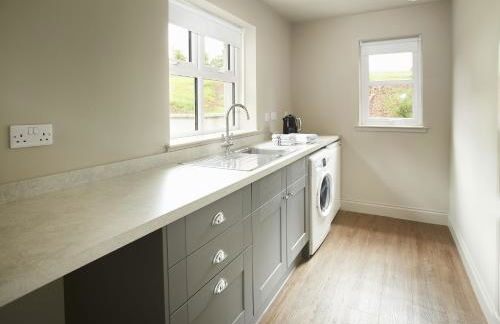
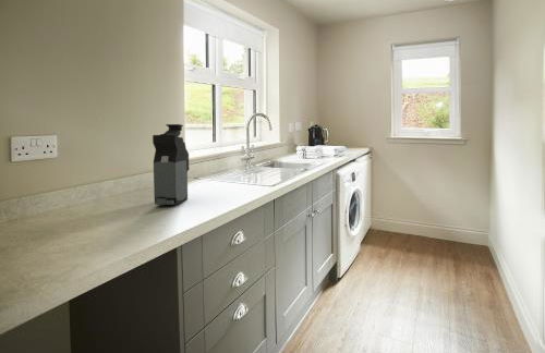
+ coffee maker [152,123,191,206]
